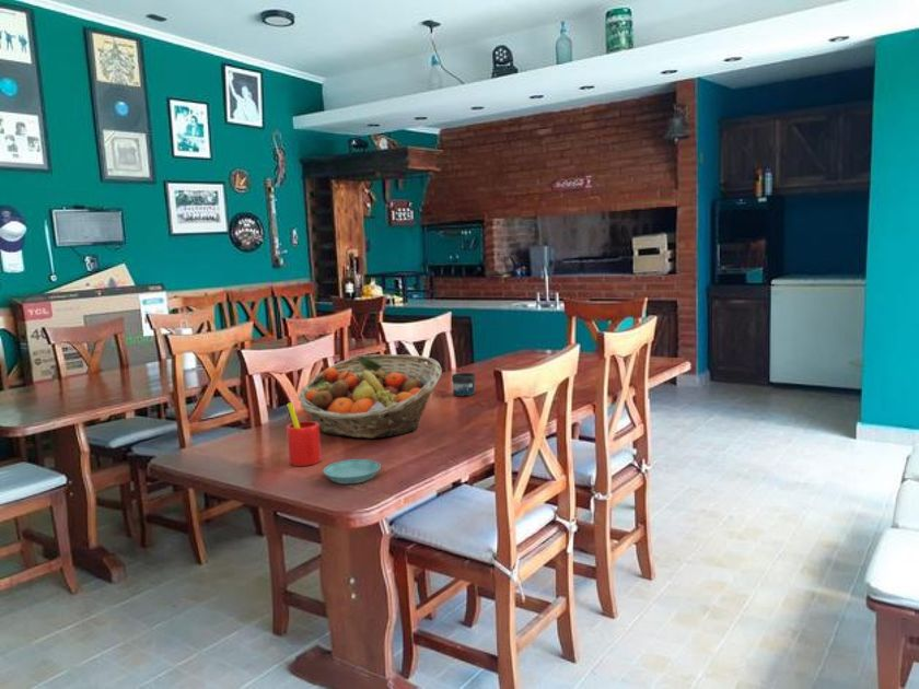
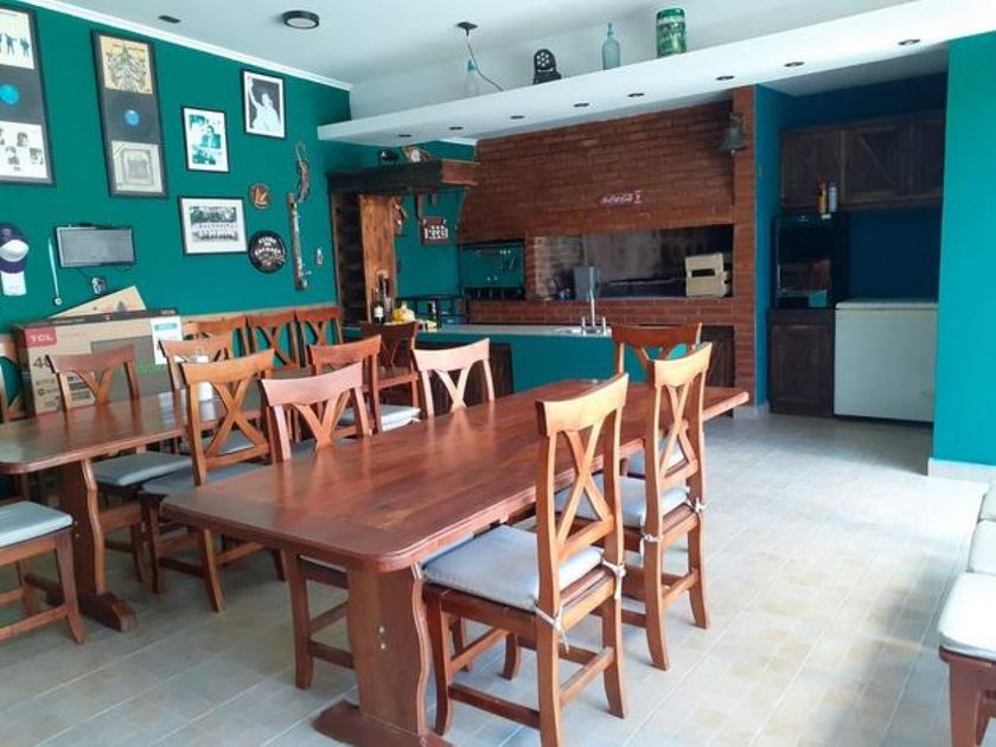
- fruit basket [298,353,443,440]
- mug [451,372,476,397]
- straw [286,401,323,467]
- saucer [322,458,382,484]
